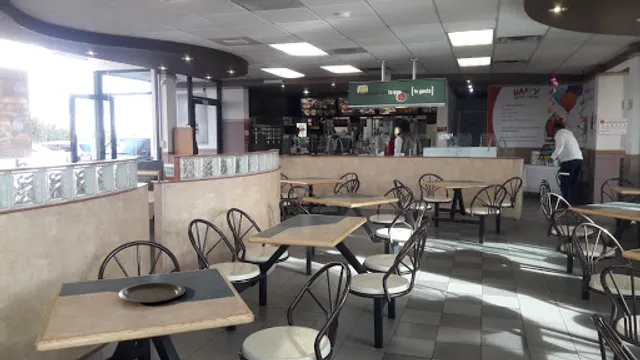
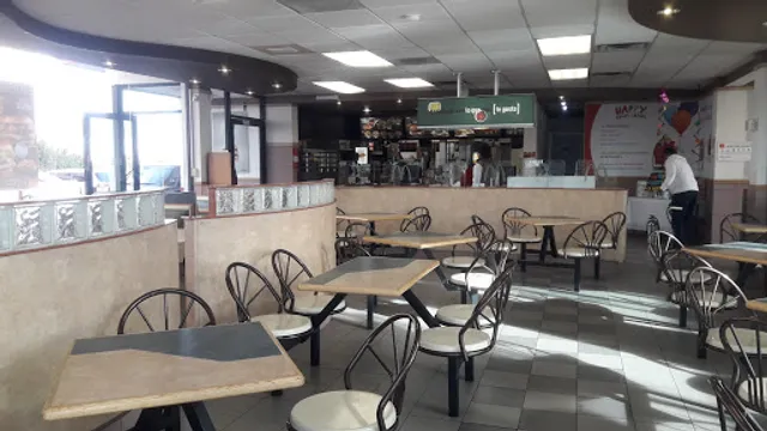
- plate [118,281,186,304]
